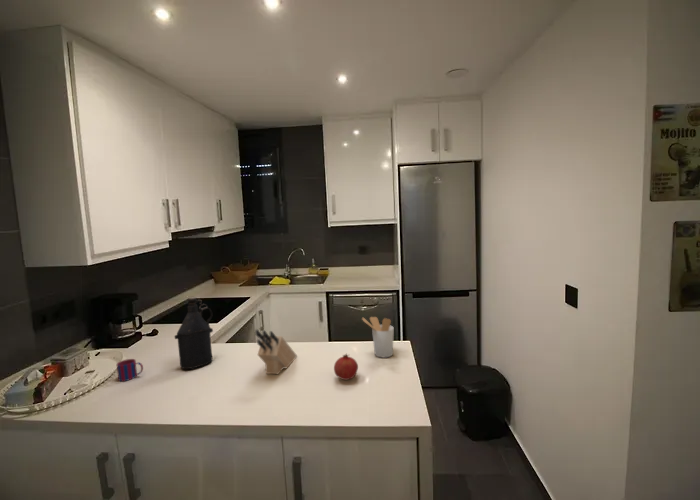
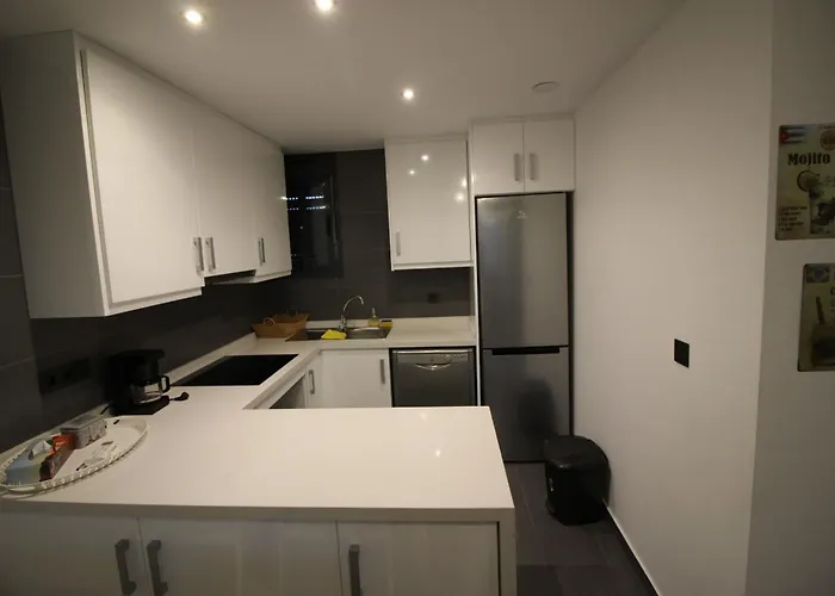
- mug [116,358,144,382]
- utensil holder [361,316,395,359]
- bottle [173,296,214,370]
- fruit [333,353,359,381]
- knife block [254,328,298,375]
